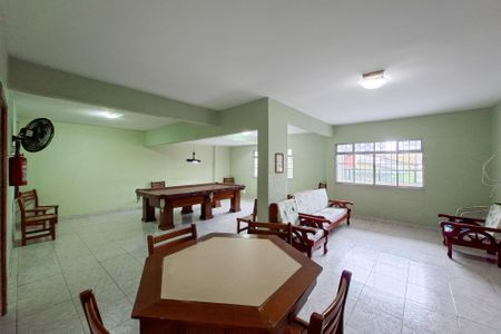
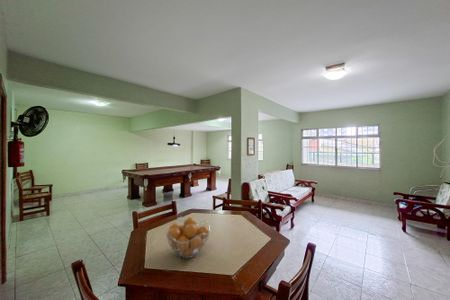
+ fruit basket [165,216,211,259]
